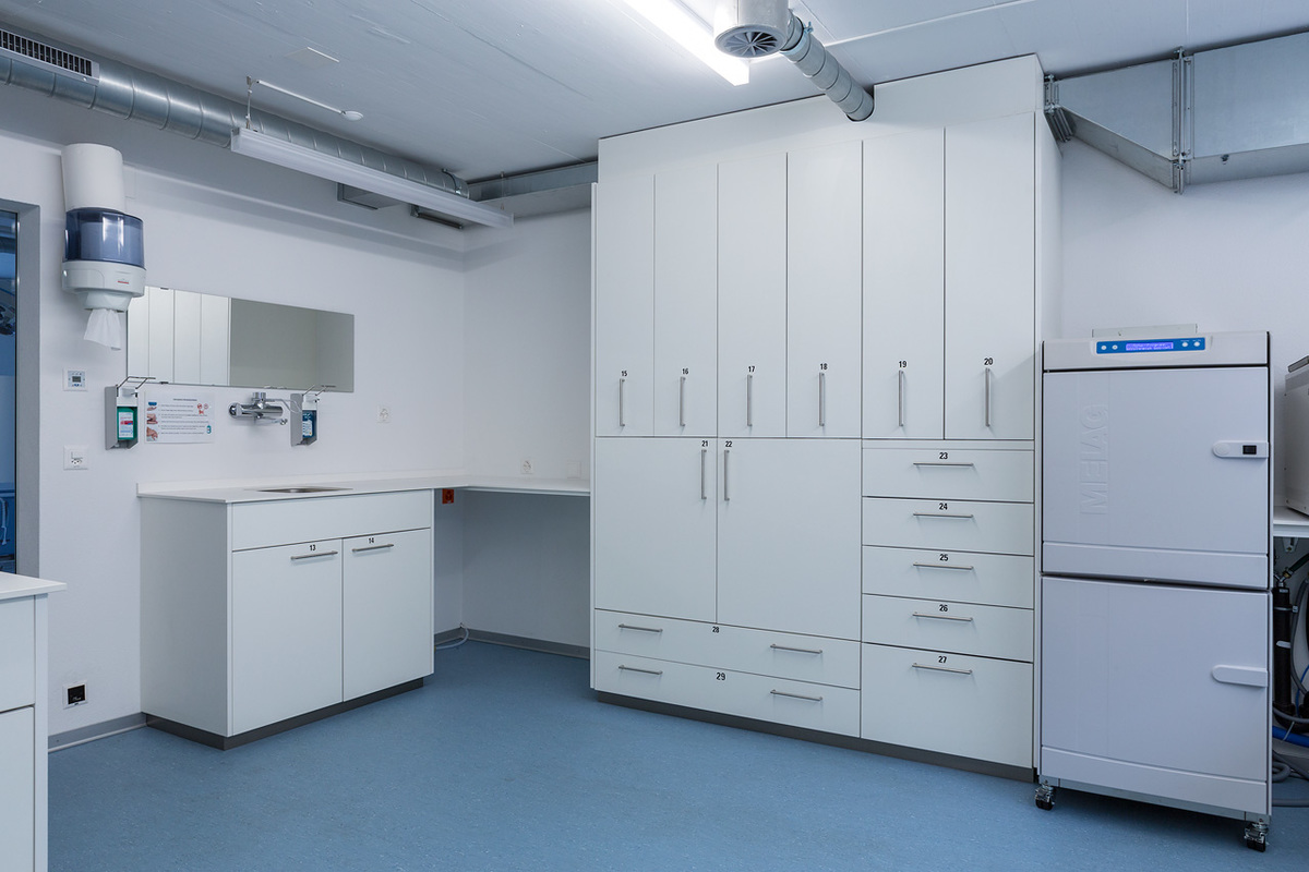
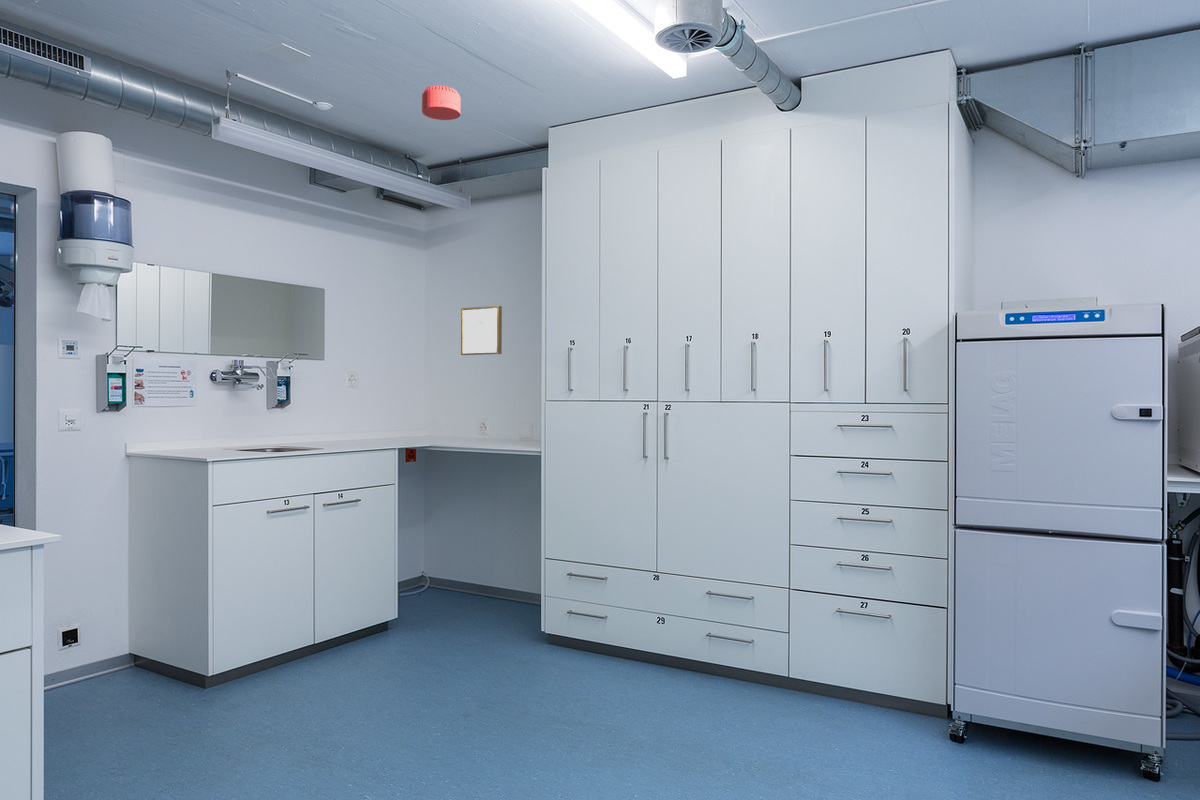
+ wall art [460,305,503,356]
+ smoke detector [421,85,462,121]
